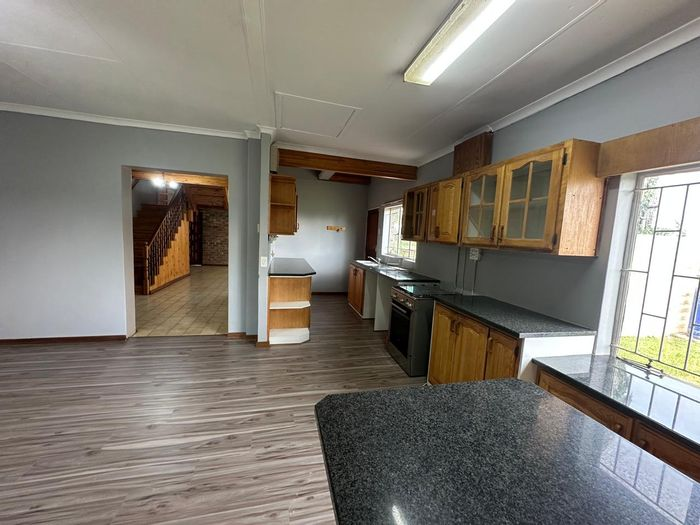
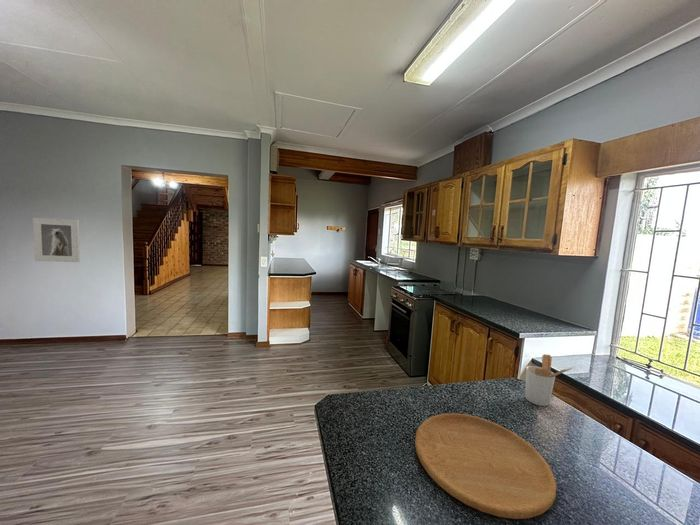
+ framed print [32,217,81,263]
+ cutting board [414,412,557,520]
+ utensil holder [524,353,575,407]
